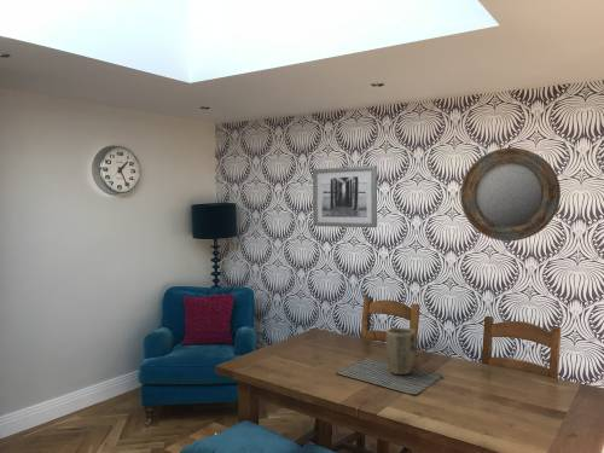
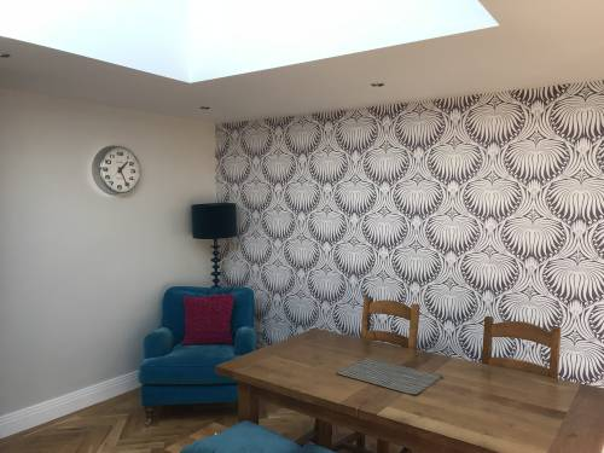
- home mirror [459,146,562,243]
- wall art [312,164,378,228]
- plant pot [384,326,416,376]
